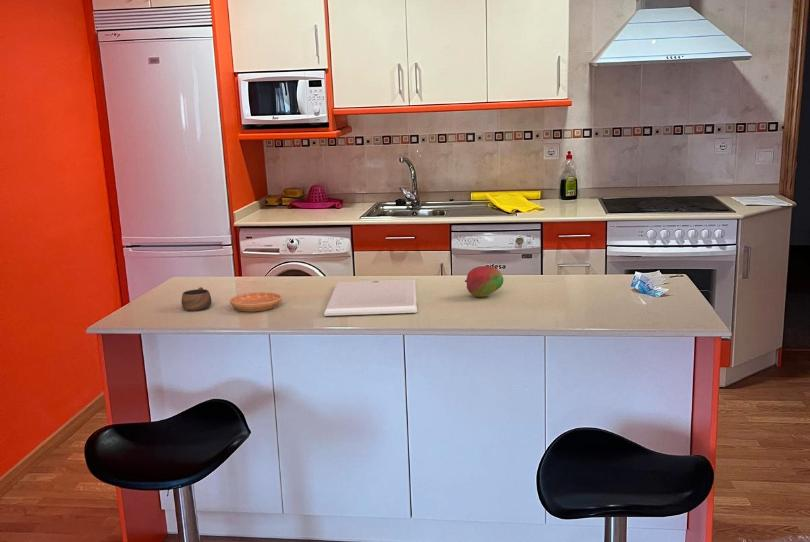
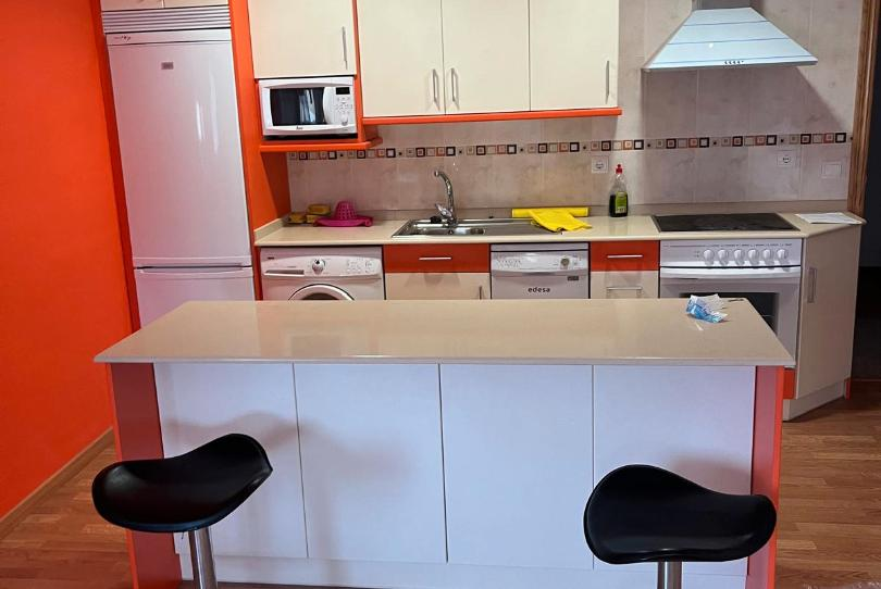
- fruit [464,265,504,298]
- cup [181,286,213,311]
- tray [323,278,418,317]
- saucer [229,291,282,312]
